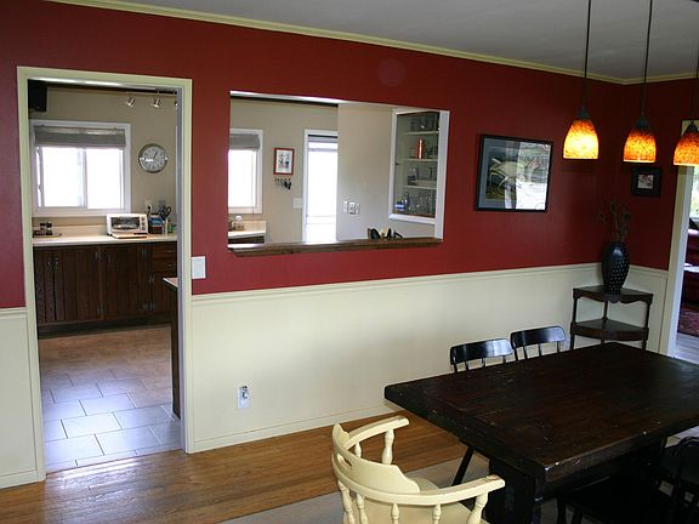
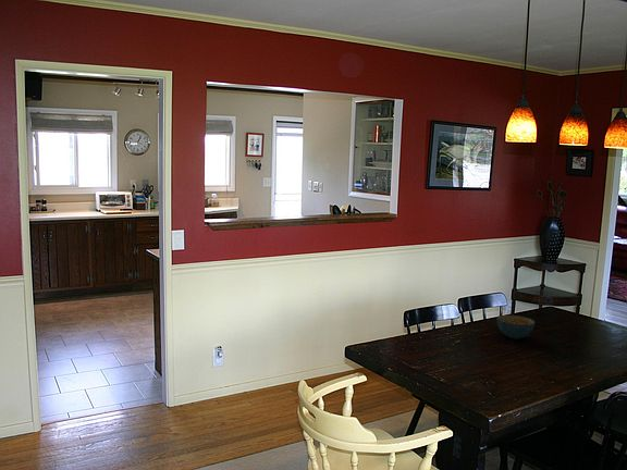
+ cereal bowl [496,314,536,341]
